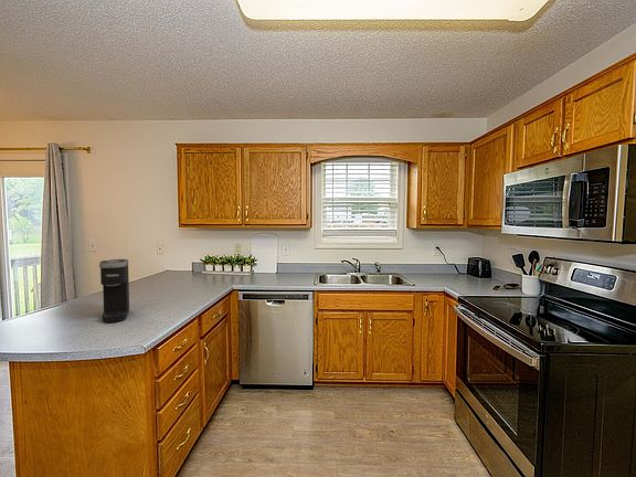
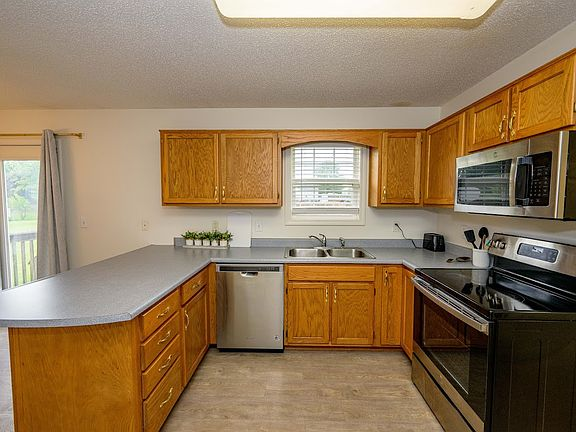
- coffee maker [98,258,130,324]
